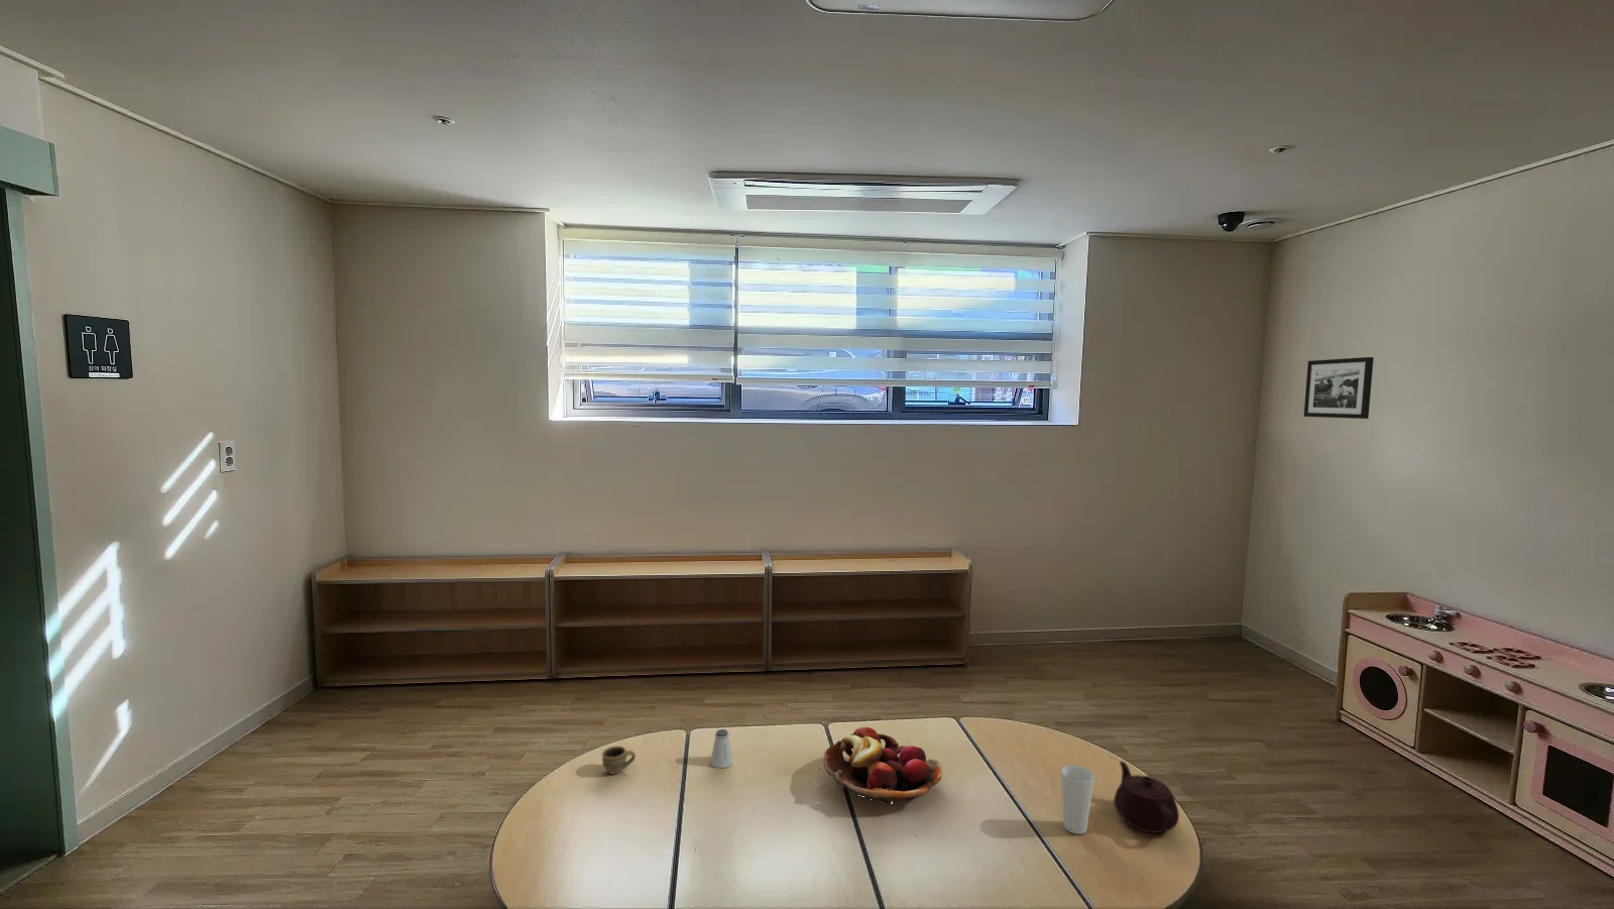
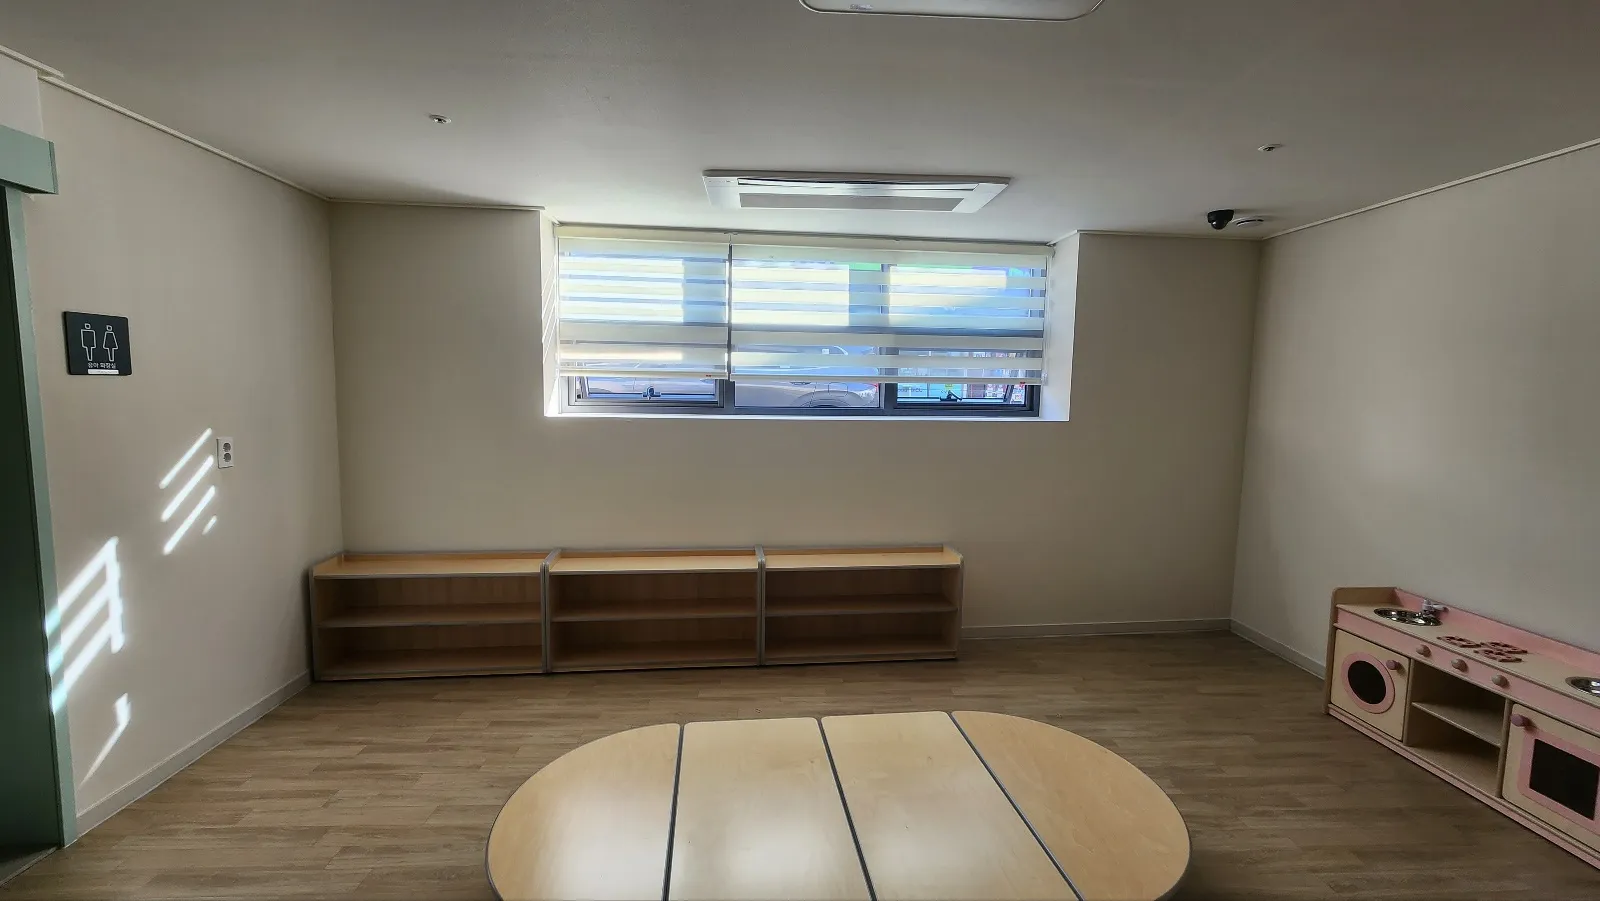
- teapot [1113,760,1181,835]
- saltshaker [709,728,734,768]
- cup [1060,764,1095,836]
- picture frame [1304,356,1375,420]
- cup [601,746,636,775]
- fruit basket [824,726,943,804]
